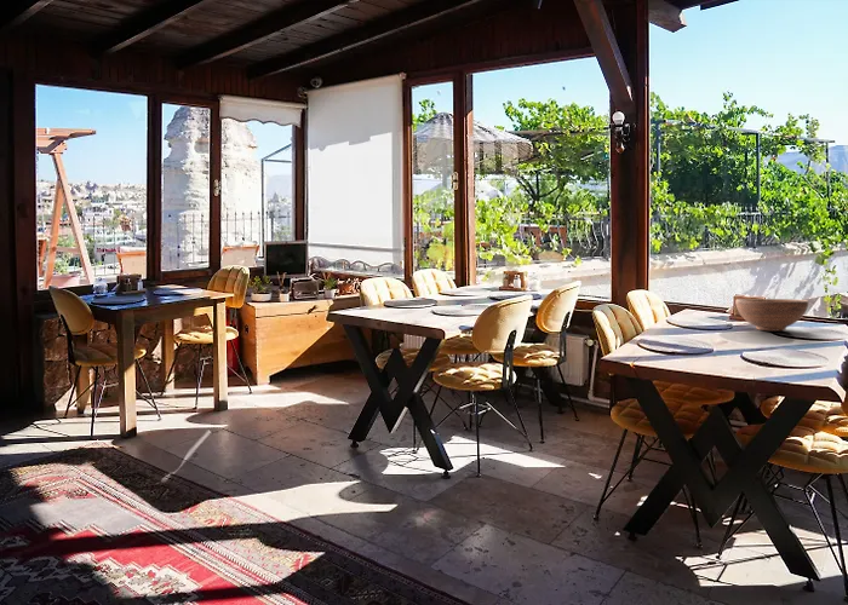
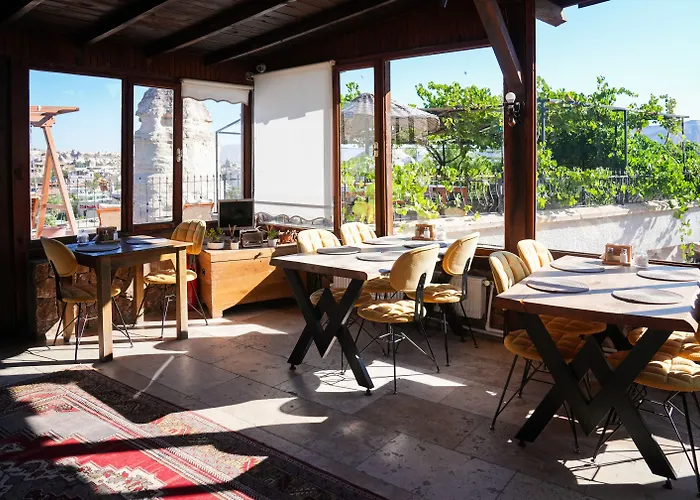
- fruit bowl [734,298,809,332]
